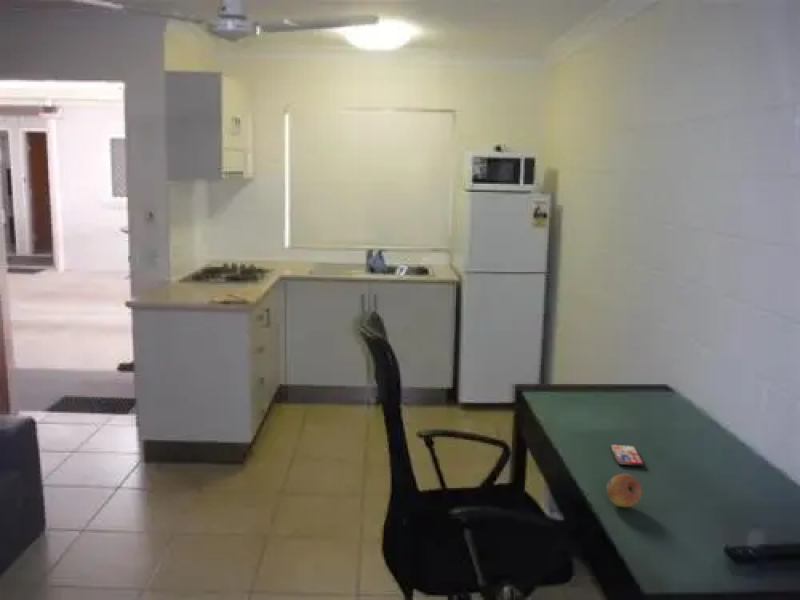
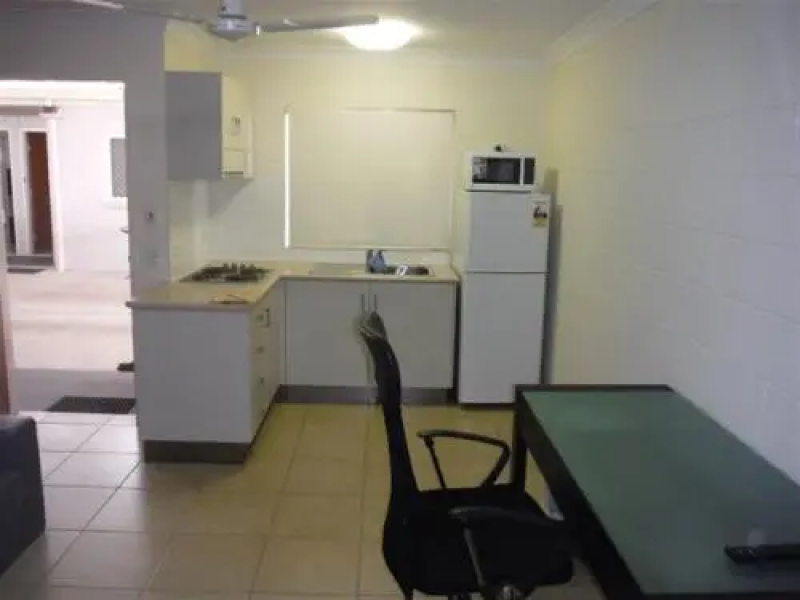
- smartphone [609,444,645,467]
- fruit [605,473,643,508]
